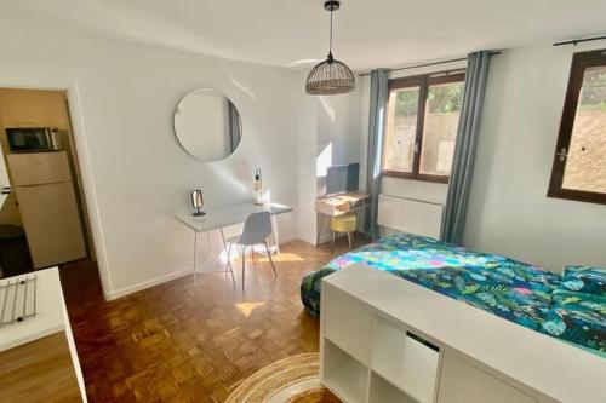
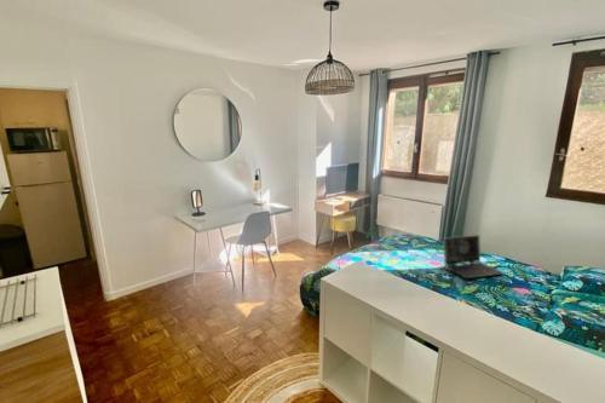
+ laptop computer [443,234,505,280]
